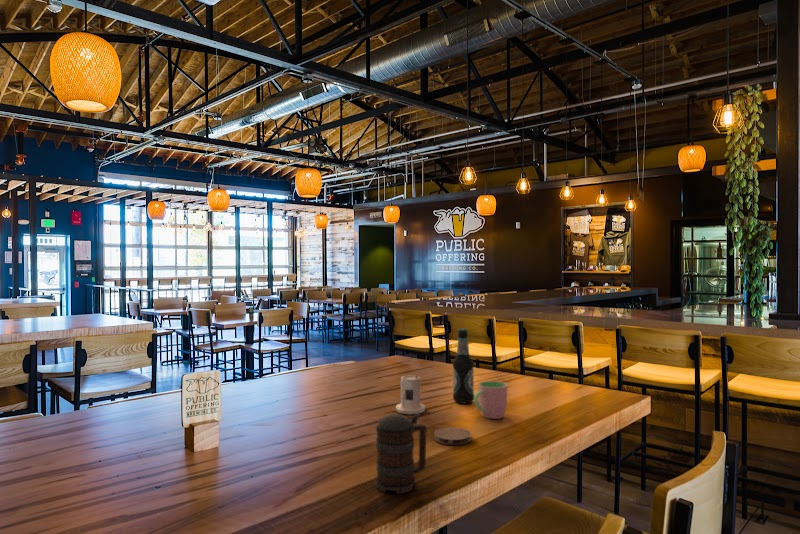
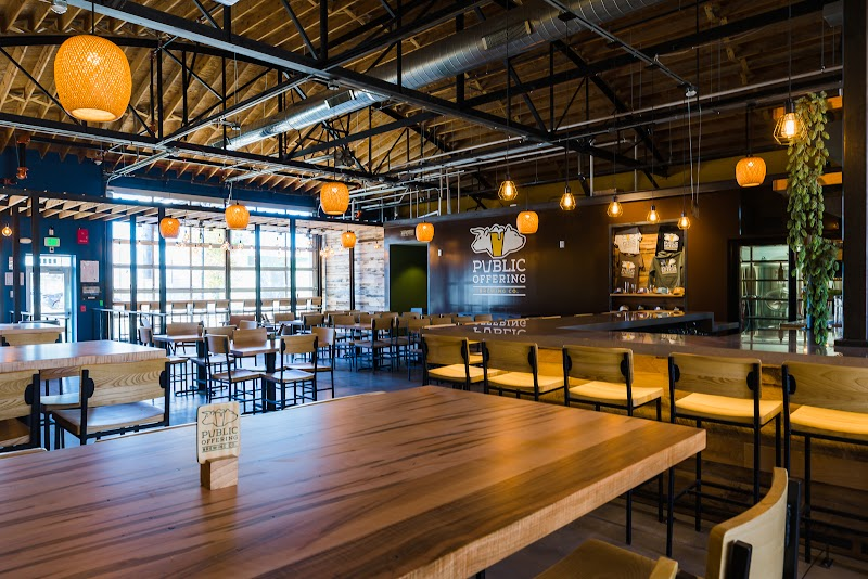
- beer mug [375,413,428,495]
- coaster [433,426,472,446]
- candle [395,372,426,415]
- cup [473,380,508,420]
- bottle [452,328,475,404]
